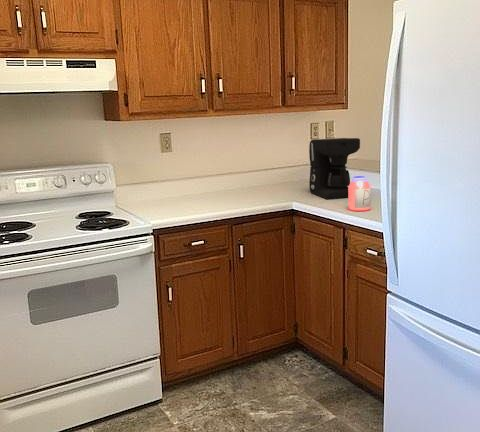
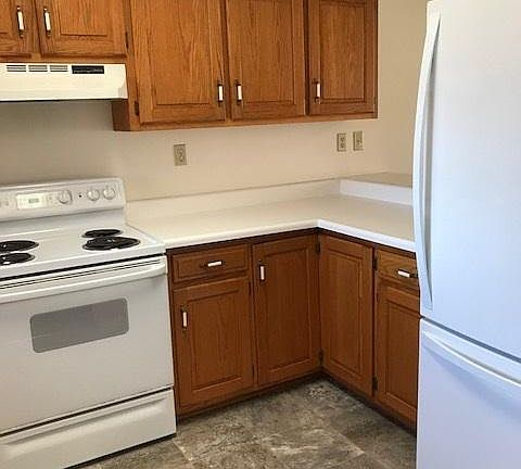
- jar [347,175,372,212]
- coffee maker [308,137,361,199]
